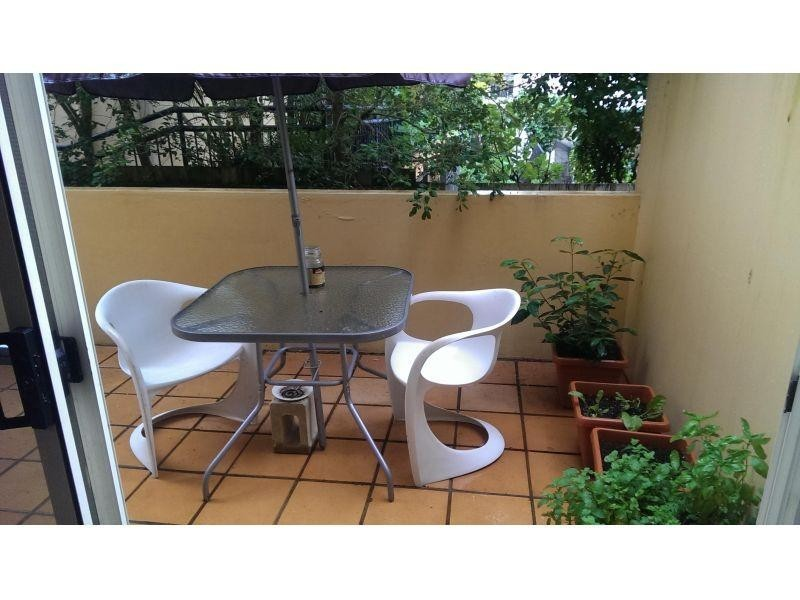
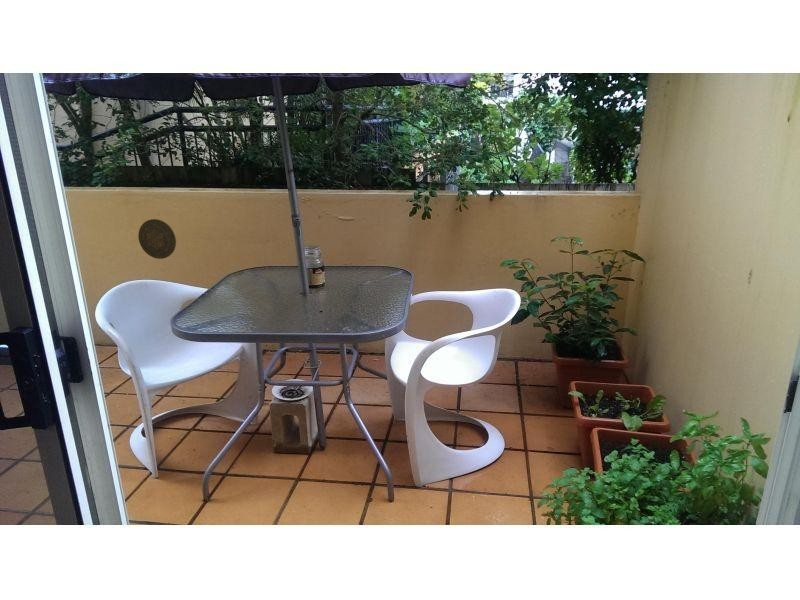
+ decorative plate [137,218,177,260]
